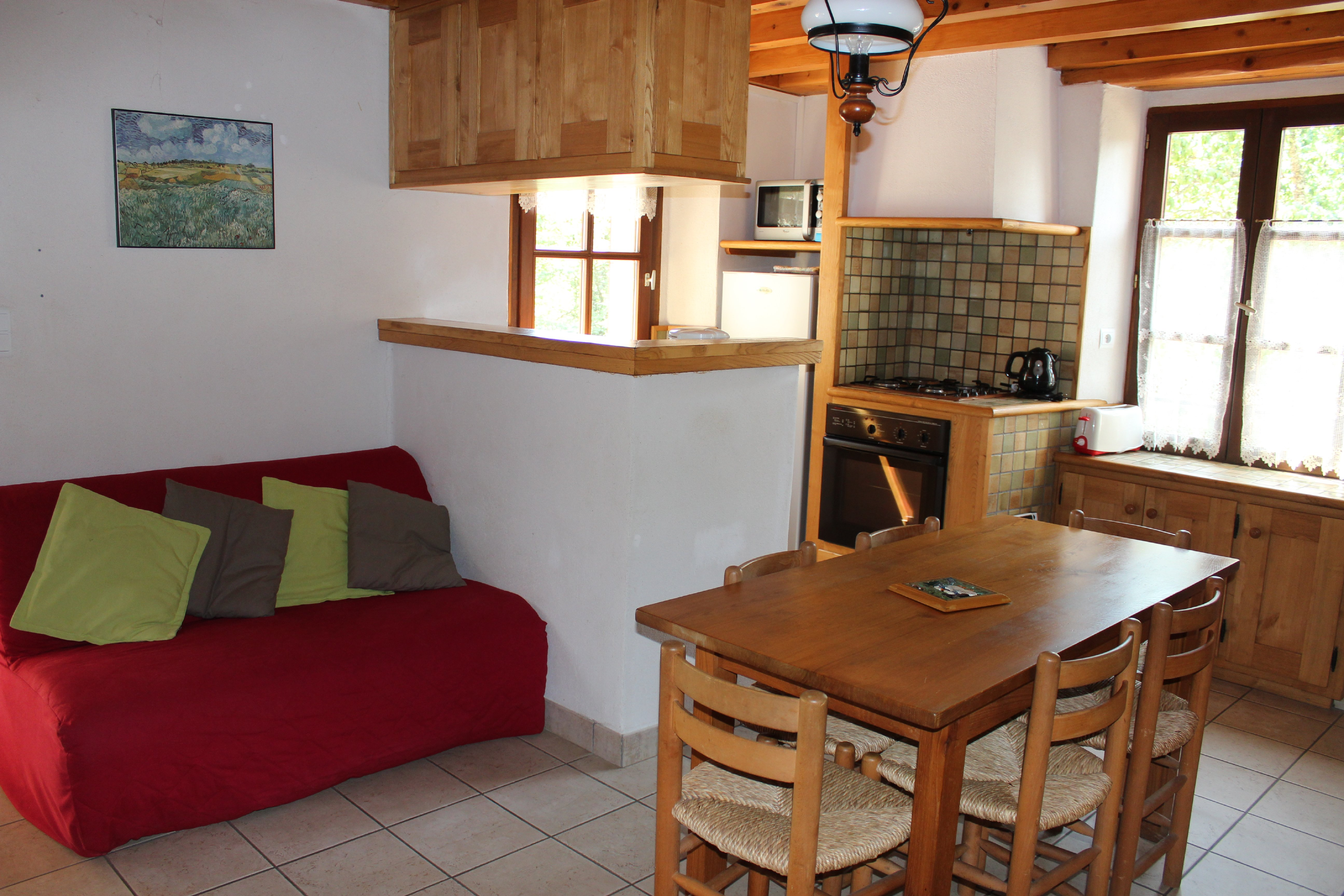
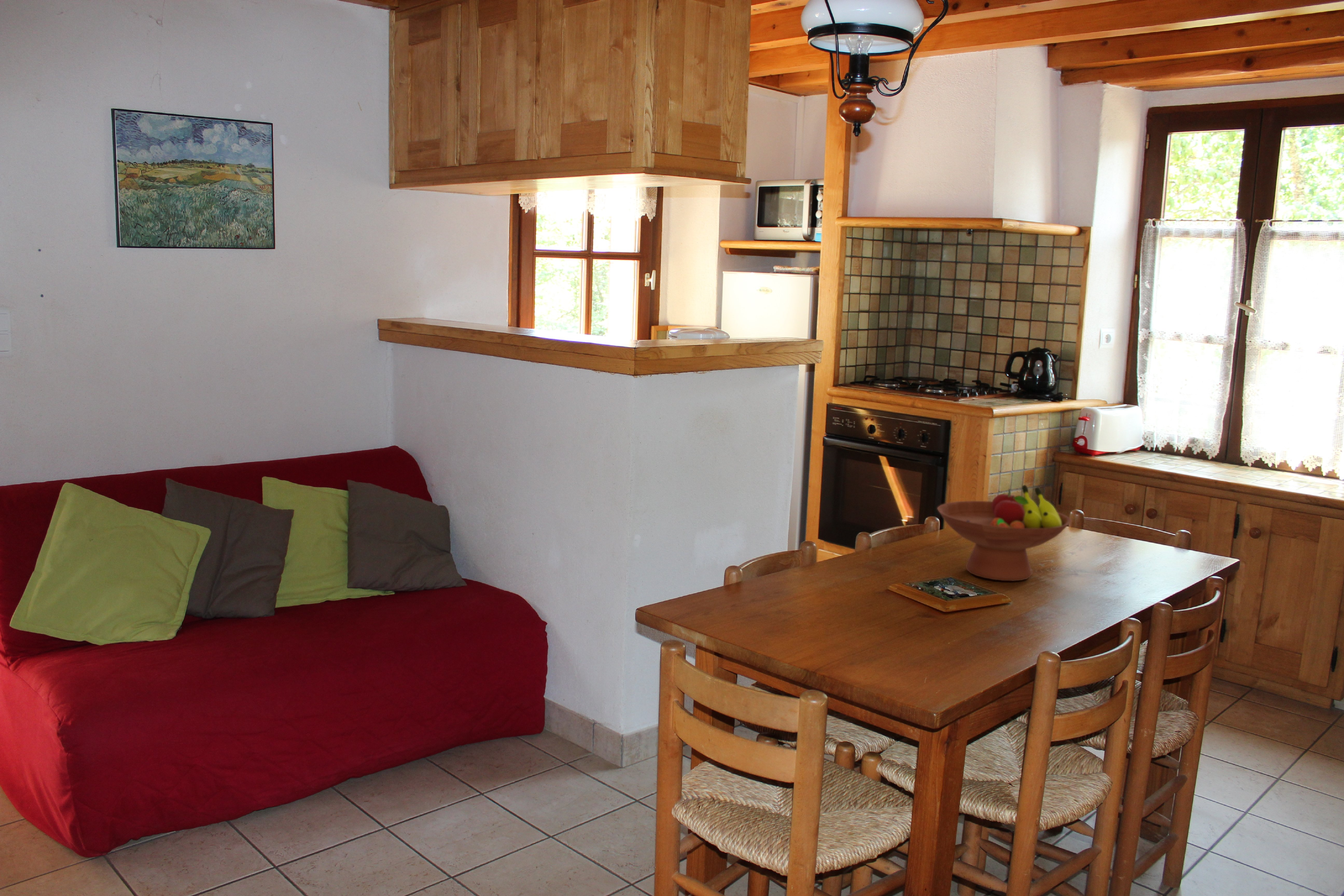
+ fruit bowl [937,485,1072,581]
